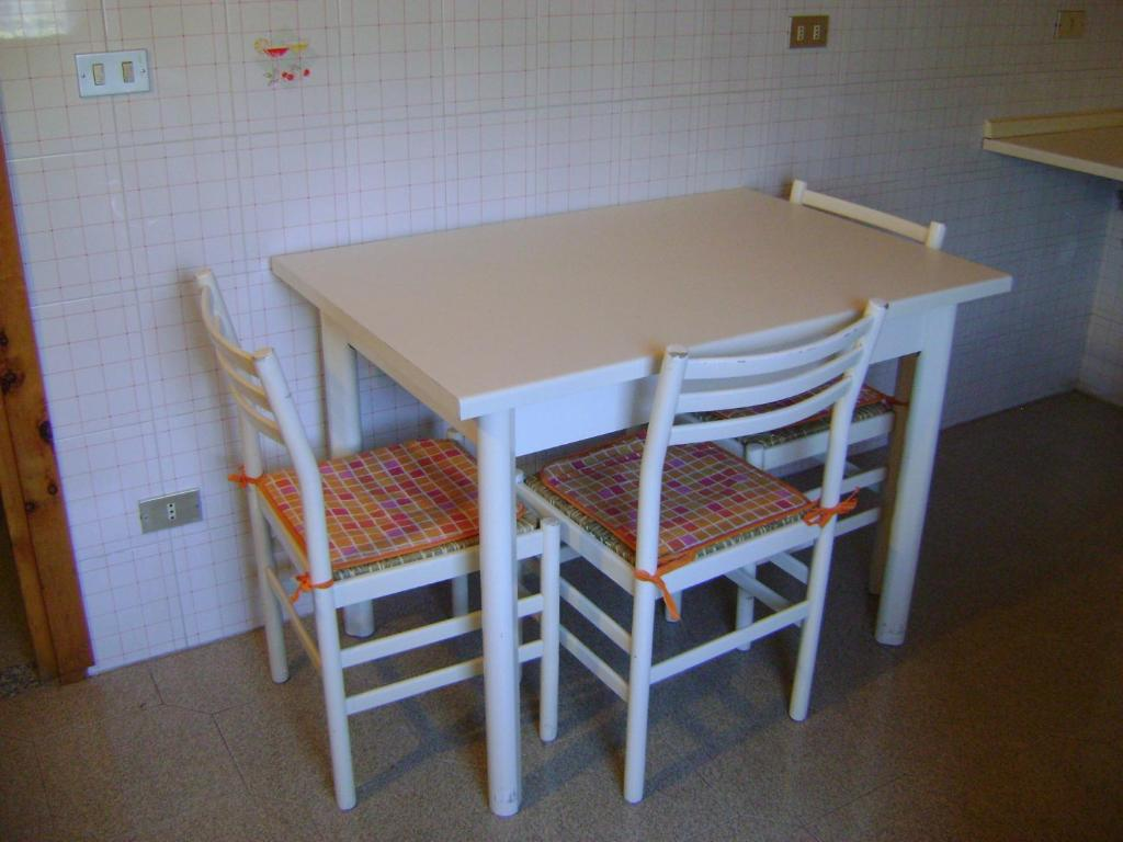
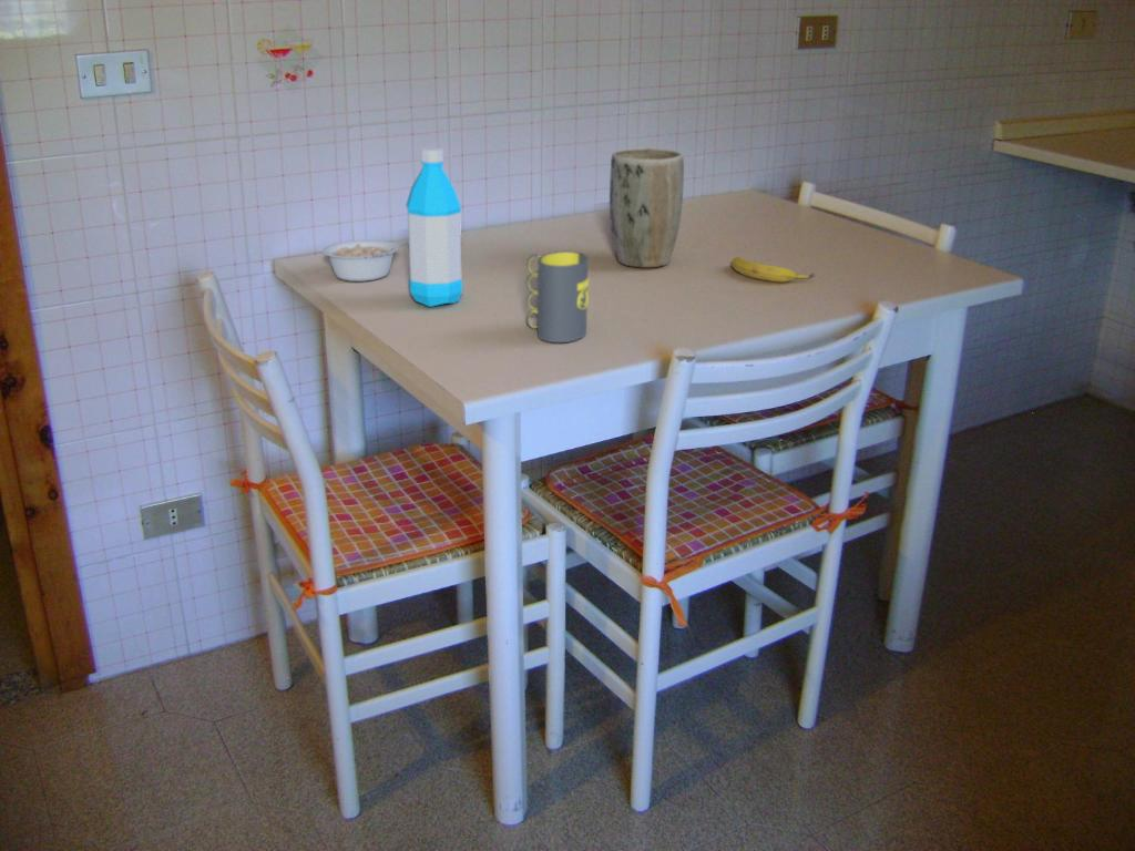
+ legume [321,239,409,283]
+ plant pot [609,146,685,269]
+ mug [525,250,590,344]
+ banana [730,256,818,284]
+ water bottle [405,146,463,308]
